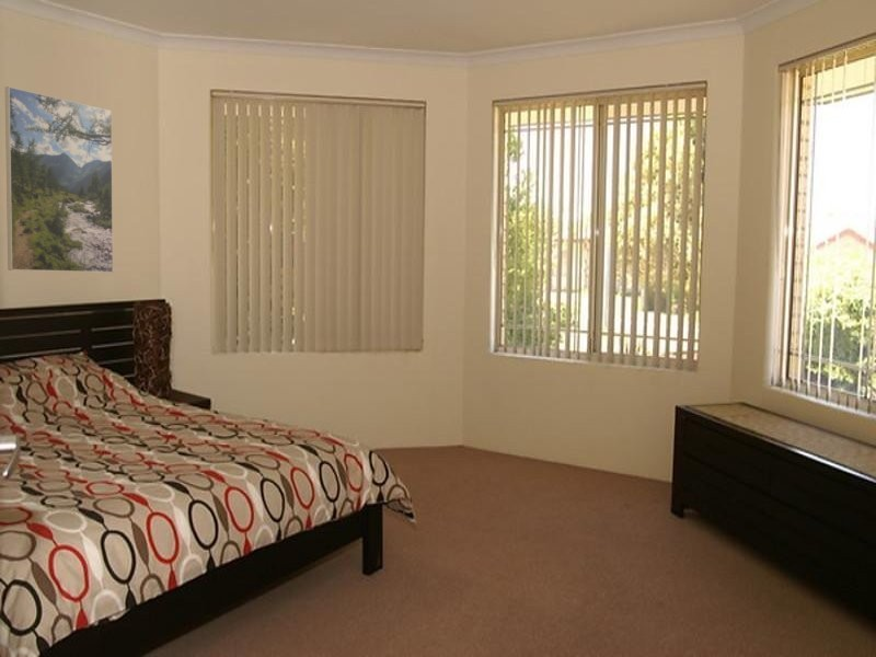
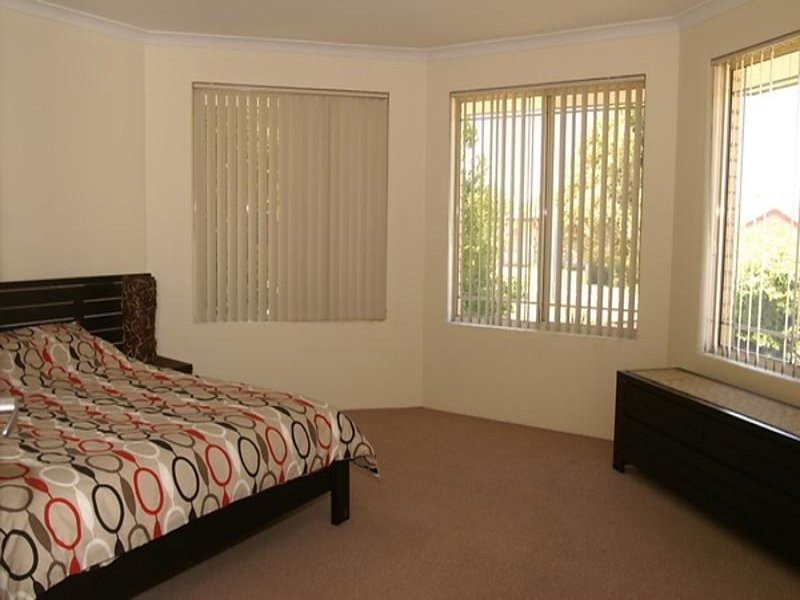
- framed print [4,85,114,274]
